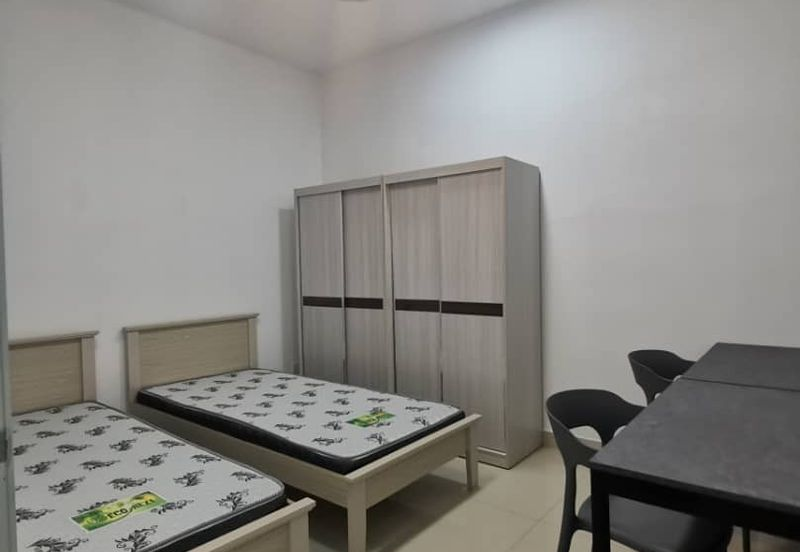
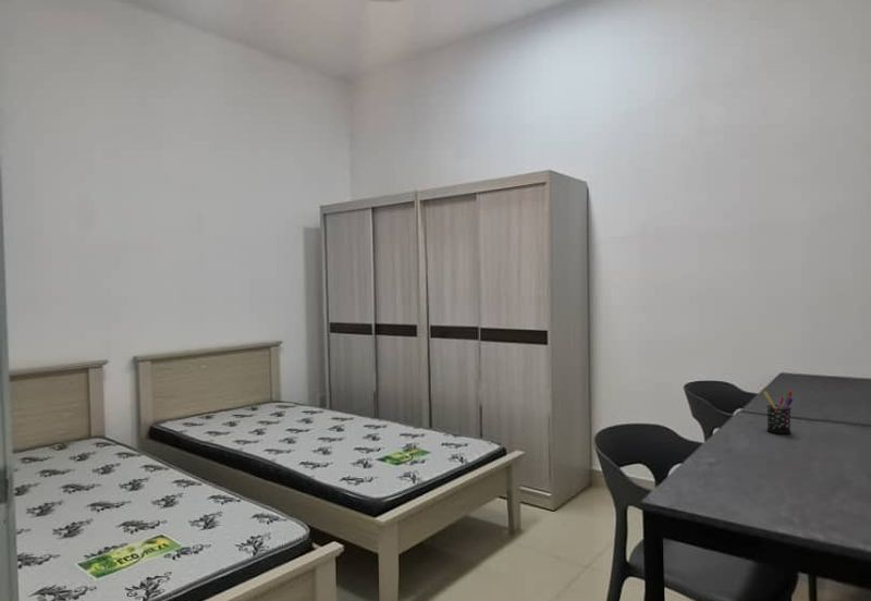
+ pen holder [762,390,794,436]
